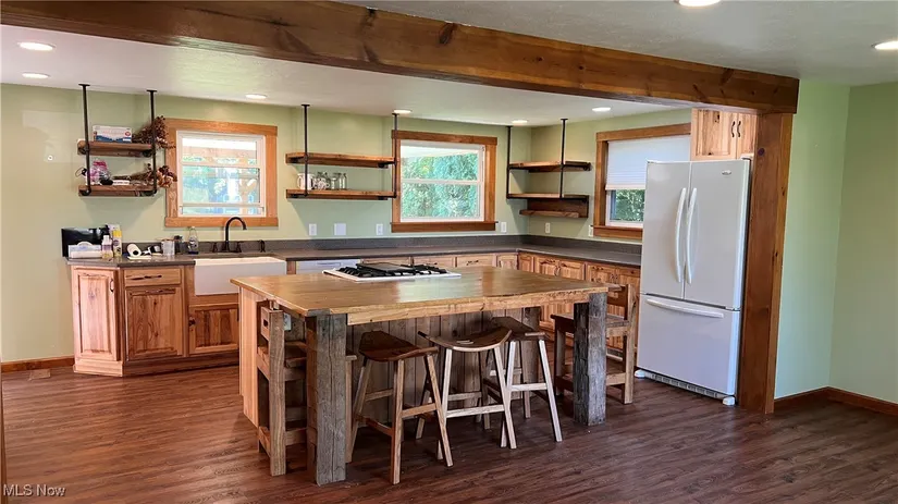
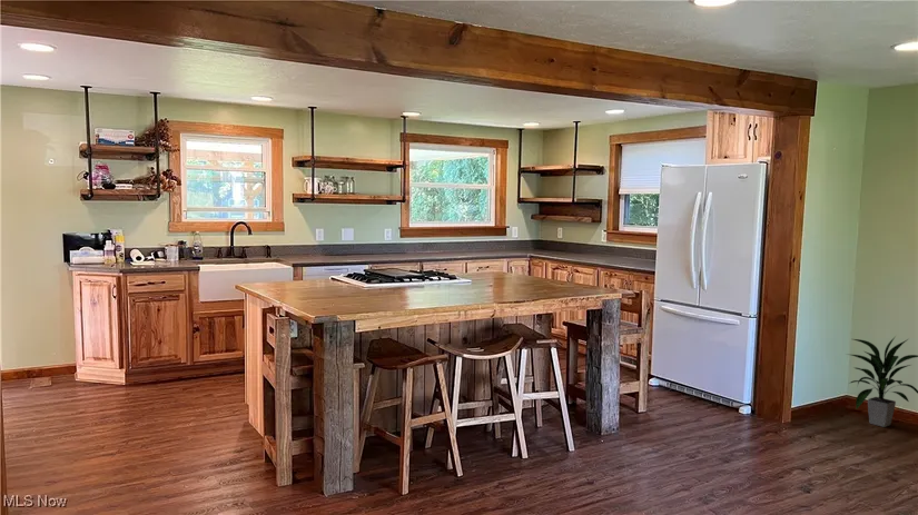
+ indoor plant [846,335,918,428]
